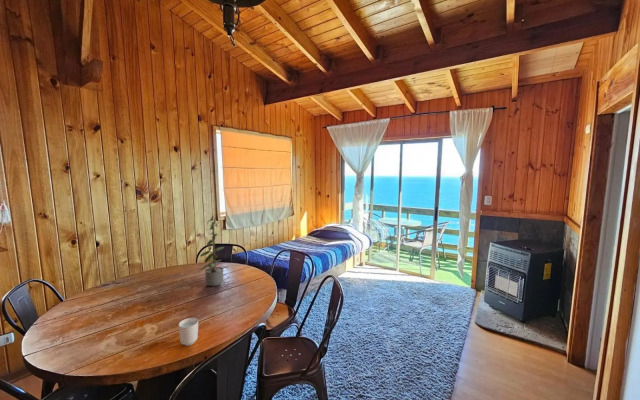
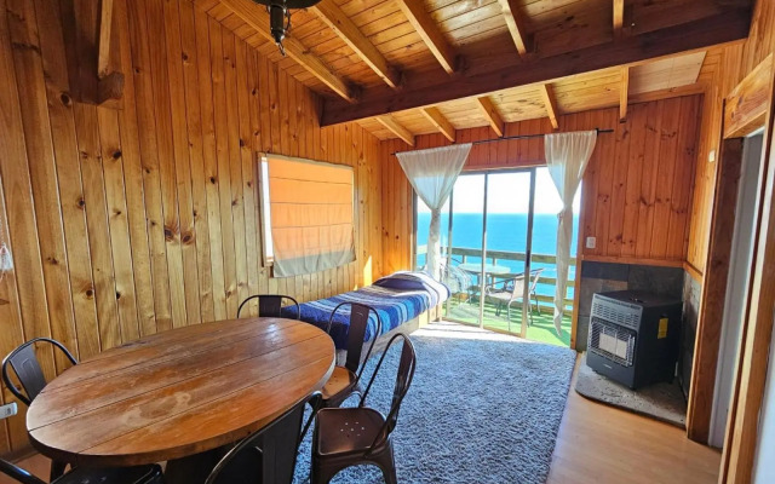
- cup [178,313,201,347]
- potted plant [198,214,225,287]
